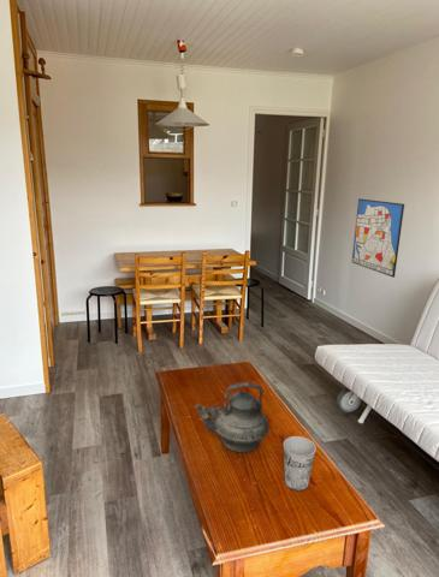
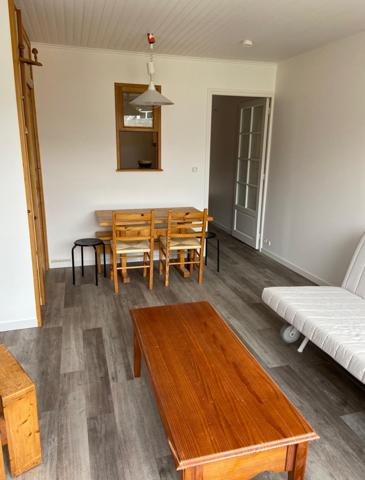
- wall art [351,197,405,279]
- teapot [194,381,271,454]
- cup [283,435,318,492]
